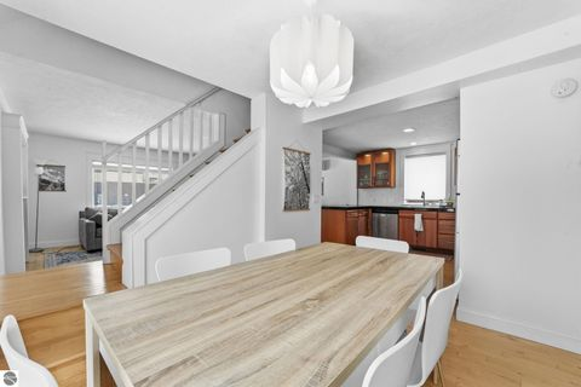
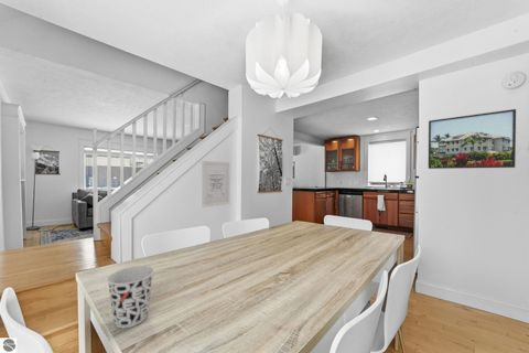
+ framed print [428,108,517,170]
+ cup [106,265,155,329]
+ wall art [201,160,230,208]
